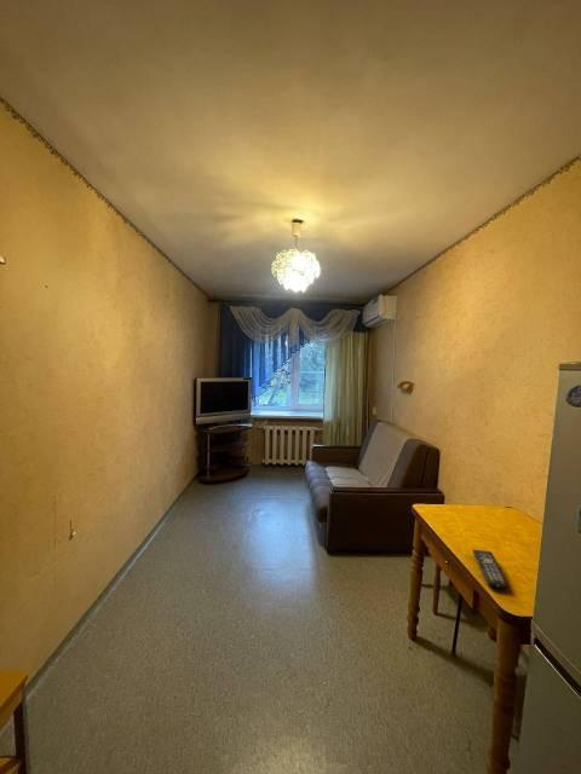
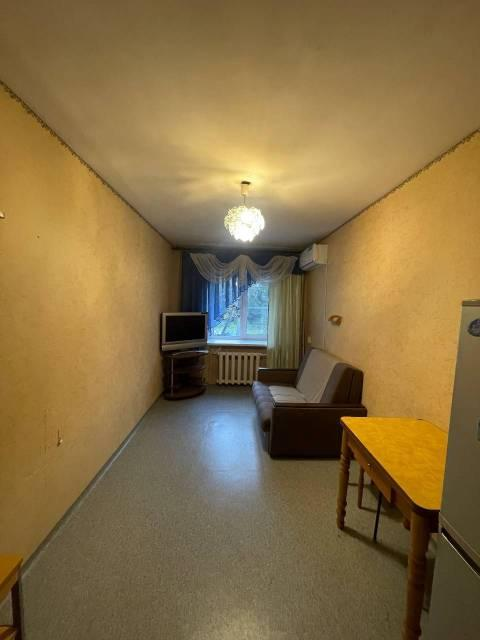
- remote control [472,548,510,589]
